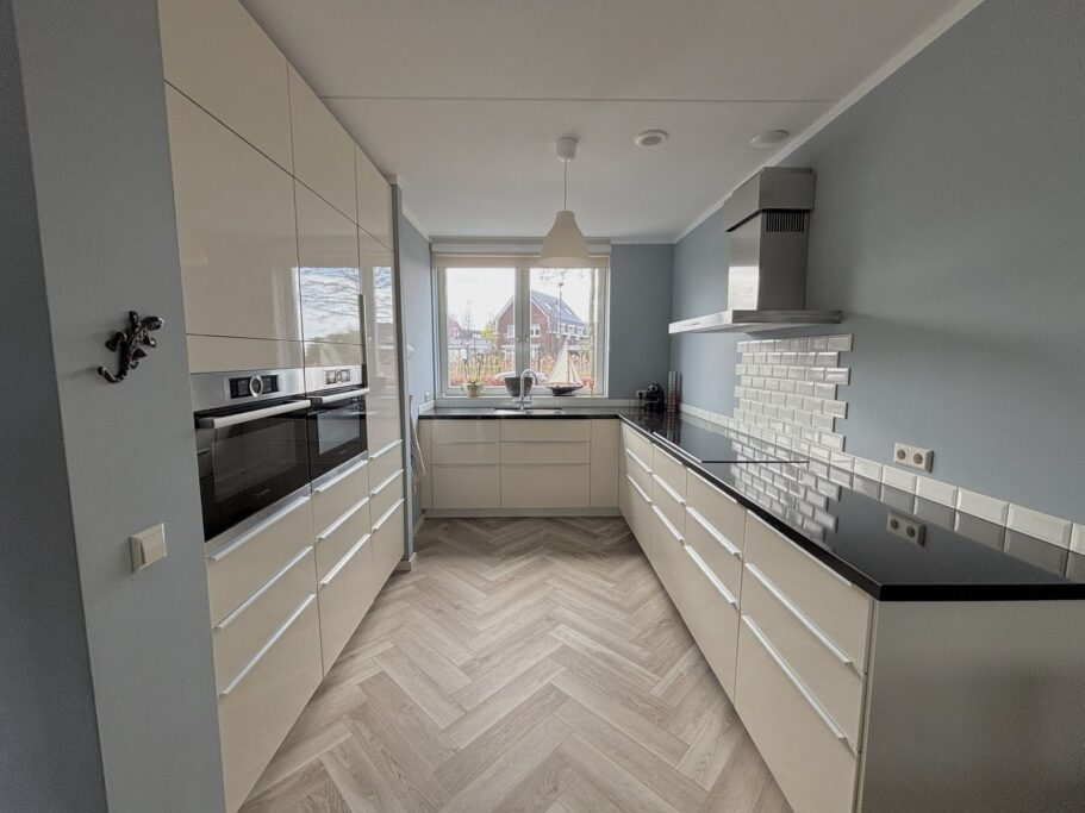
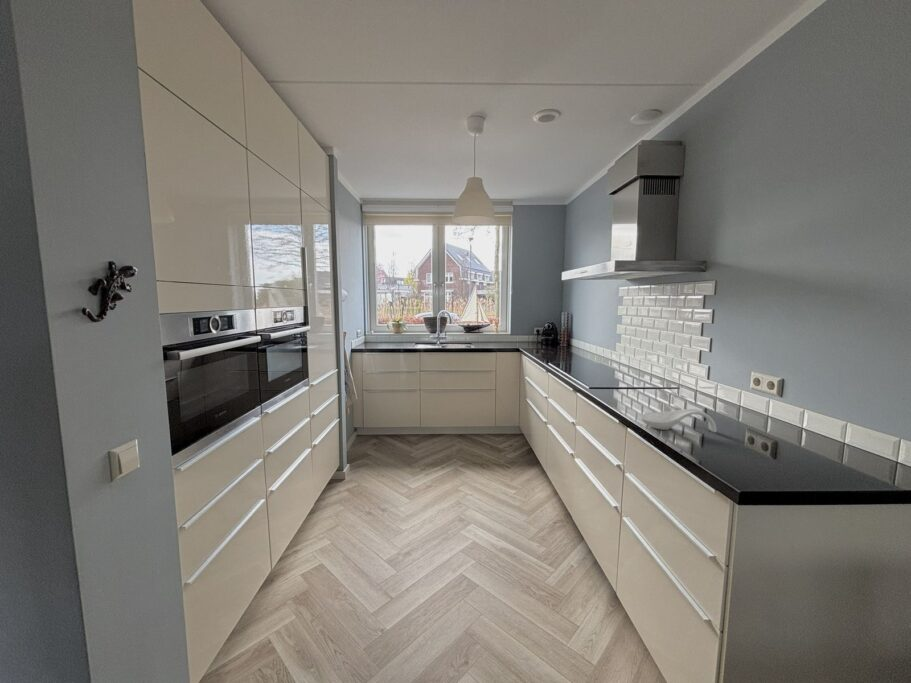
+ spoon rest [640,408,717,433]
